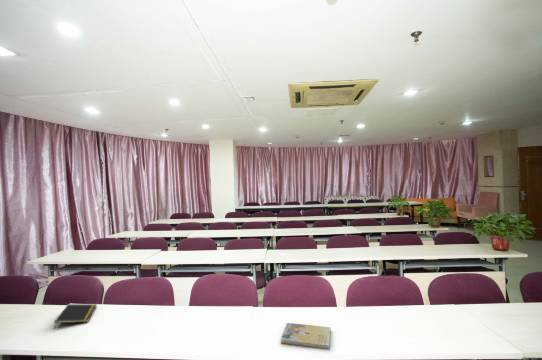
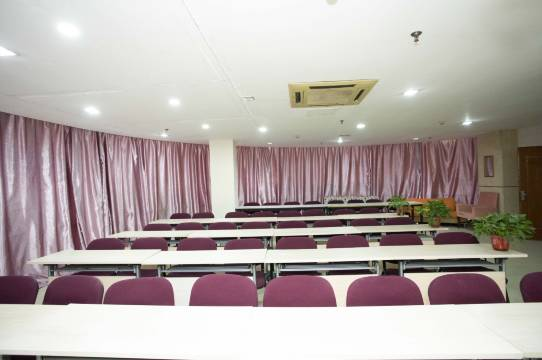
- notepad [53,303,98,329]
- book [280,322,331,350]
